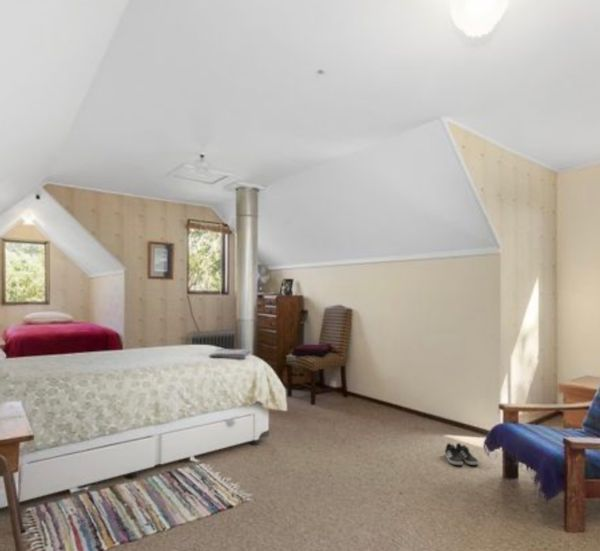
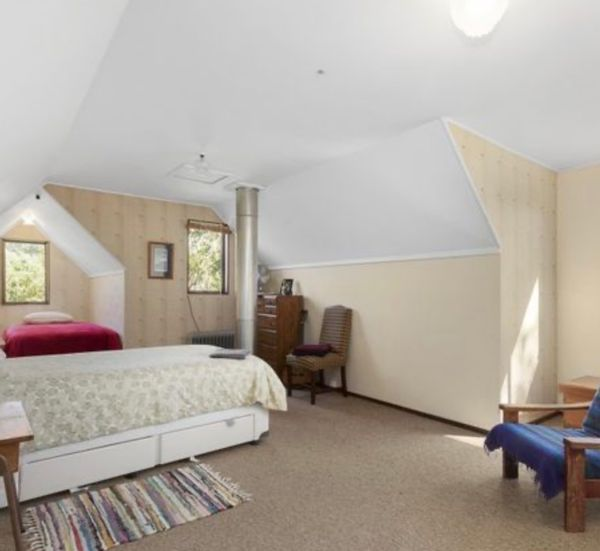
- shoe [444,442,480,466]
